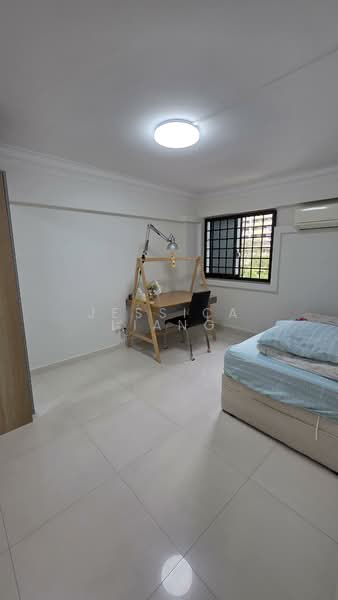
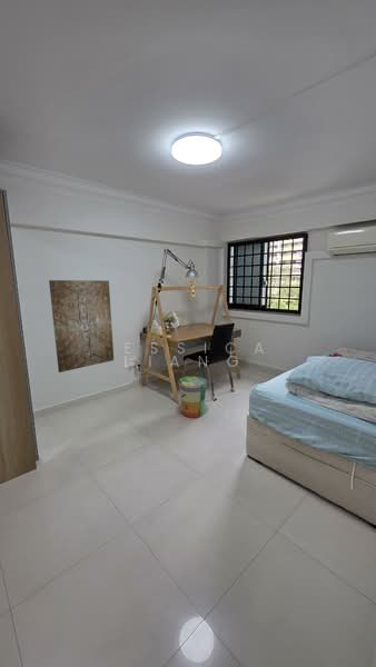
+ wall art [48,279,115,374]
+ trash can [178,375,208,419]
